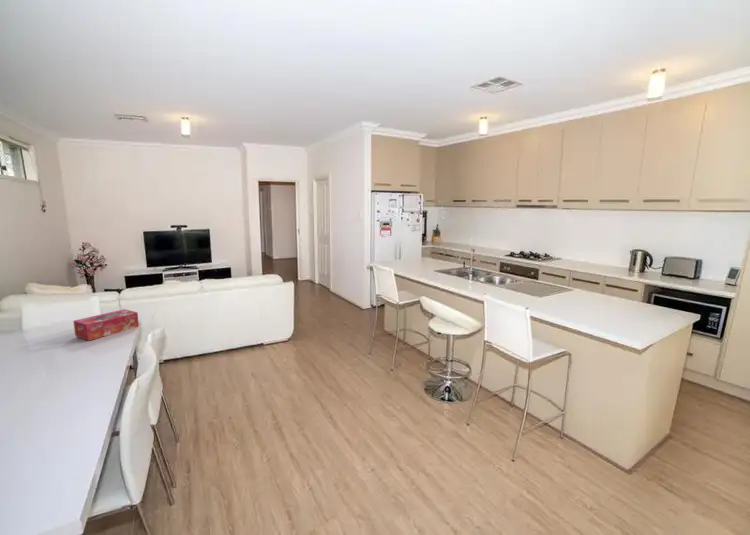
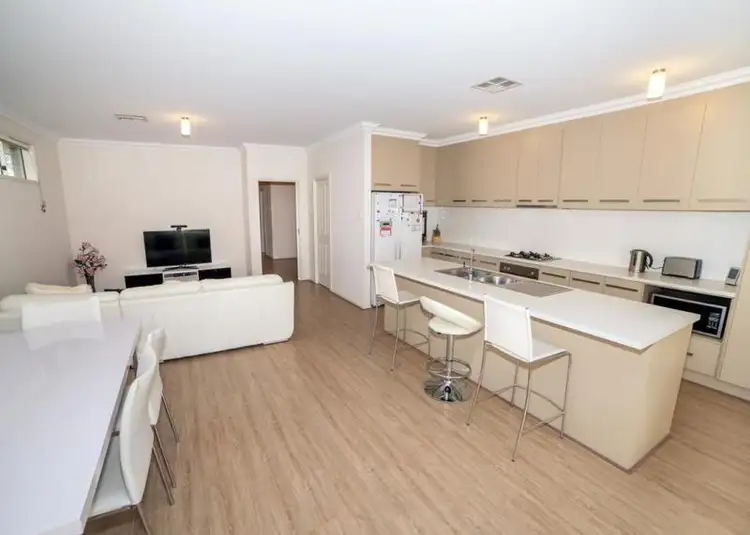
- tissue box [72,308,140,342]
